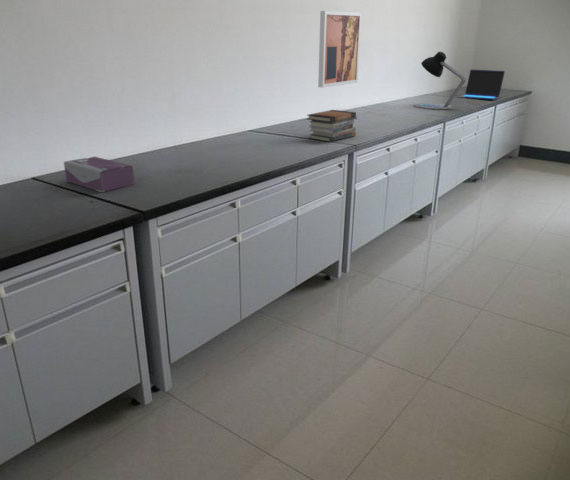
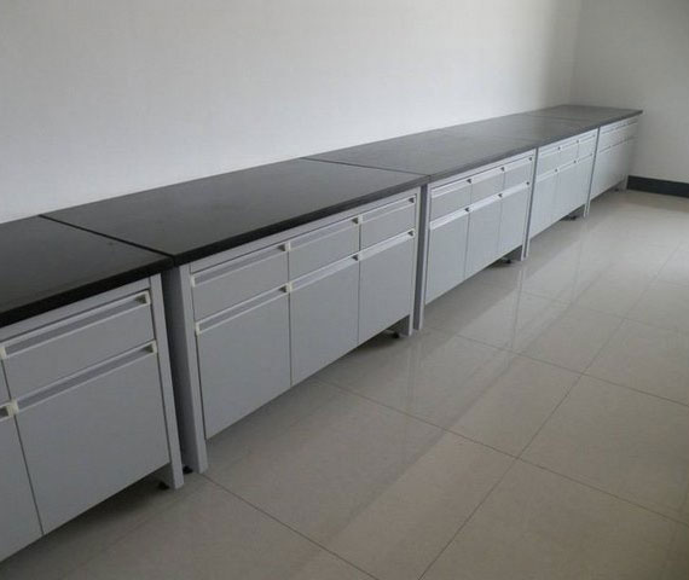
- laptop [457,69,506,101]
- tissue box [63,156,135,193]
- desk lamp [413,51,467,111]
- book stack [306,109,358,143]
- wall art [317,10,362,89]
